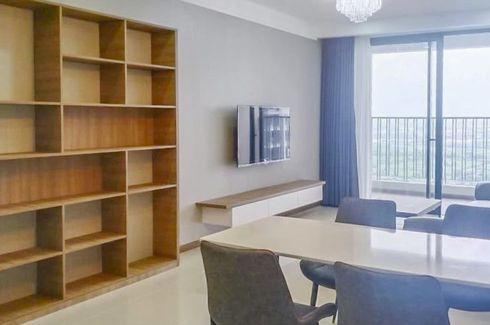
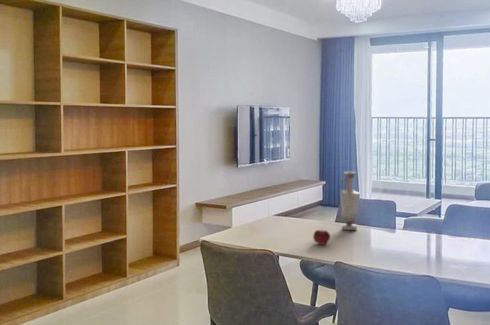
+ vase [339,171,361,231]
+ fruit [312,228,331,246]
